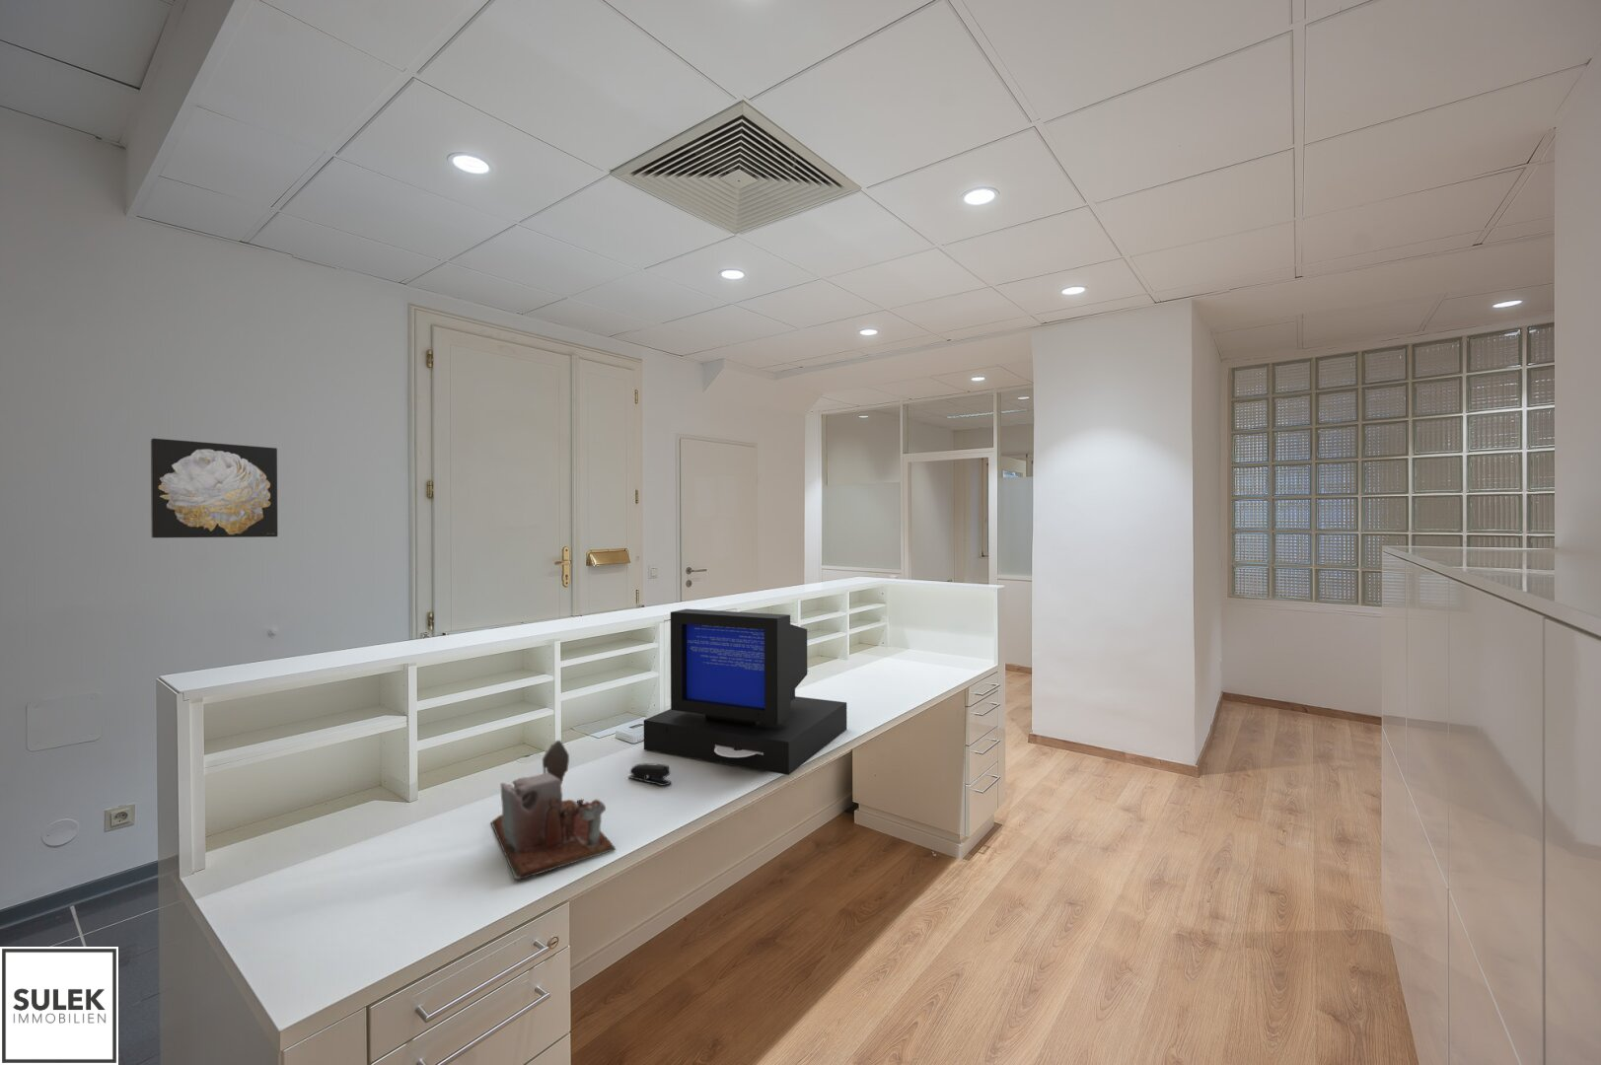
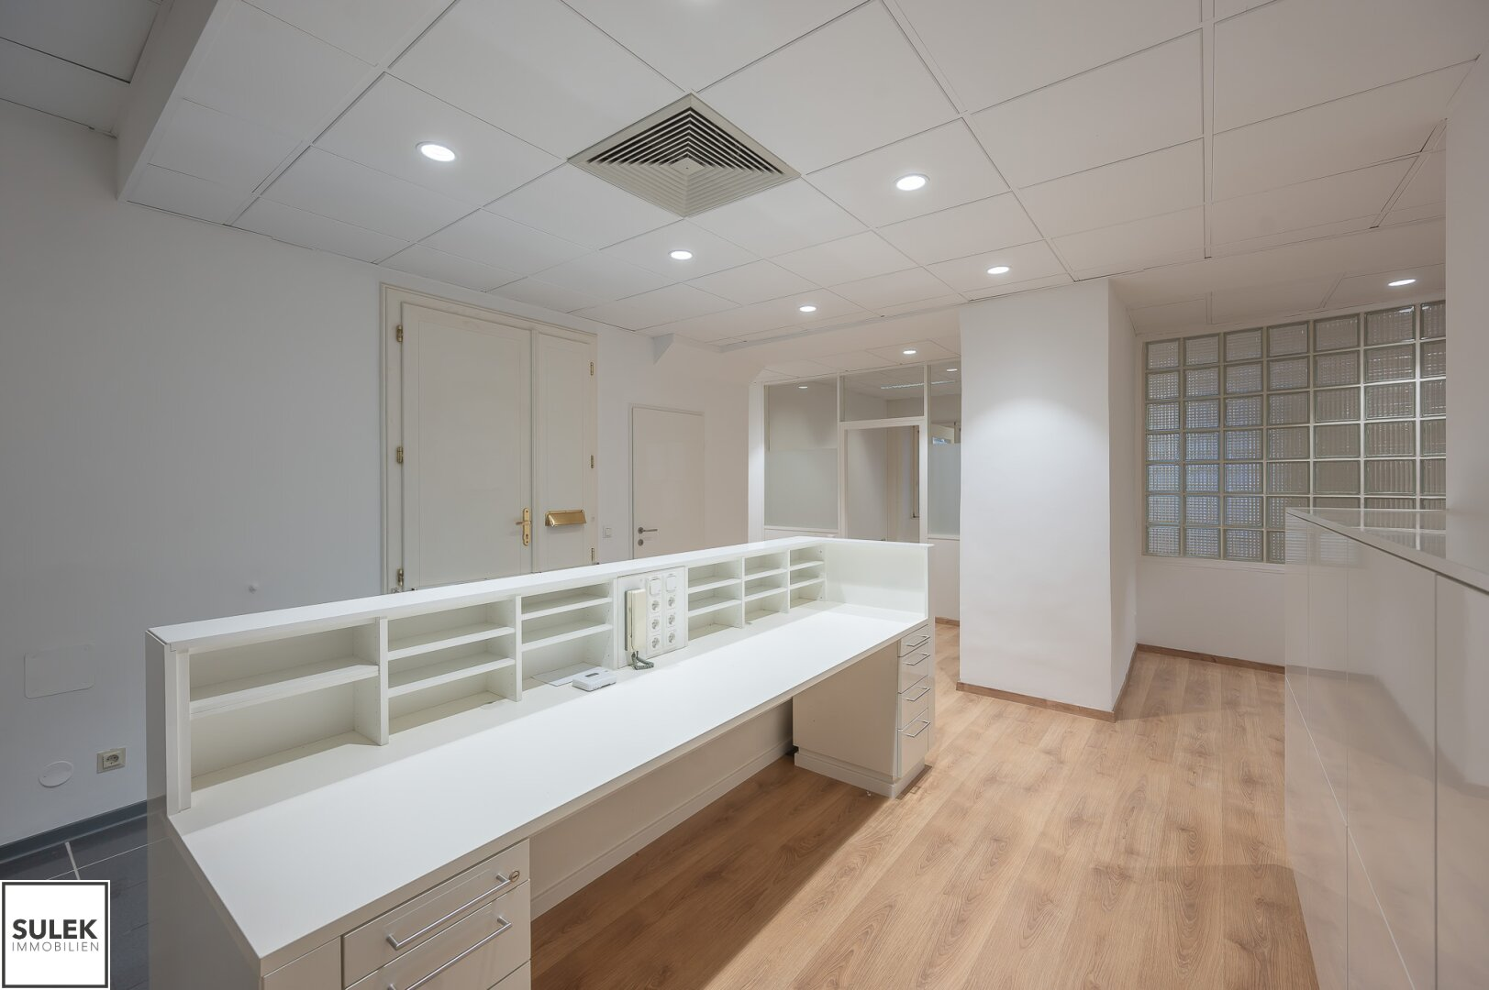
- monitor [643,609,847,776]
- desk organizer [490,739,617,880]
- stapler [628,762,672,787]
- wall art [150,437,278,538]
